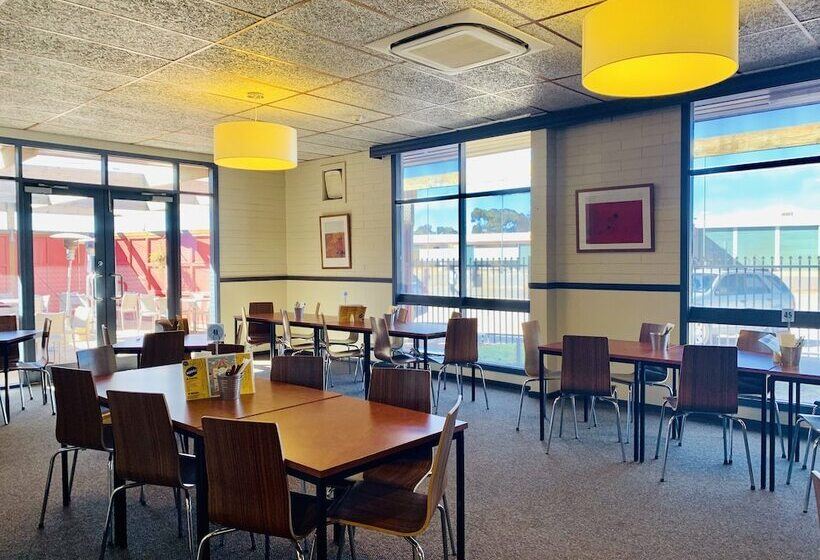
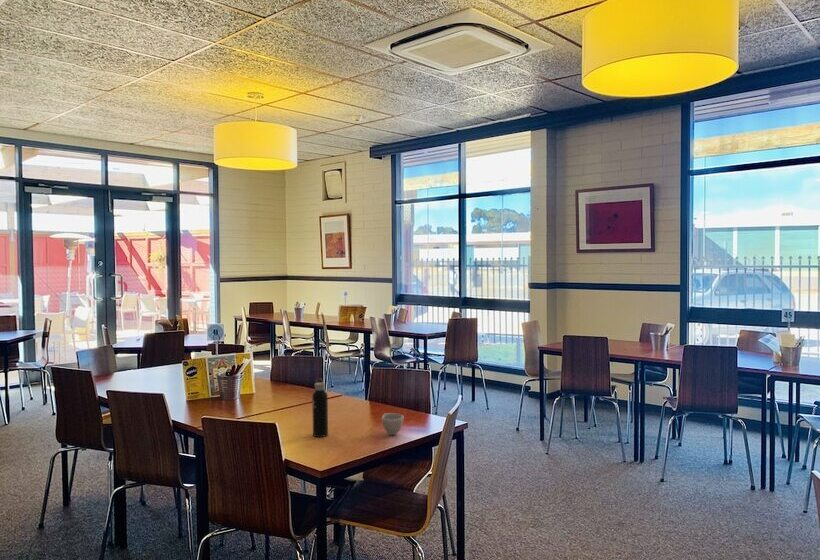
+ water bottle [311,377,329,438]
+ cup [381,412,405,436]
